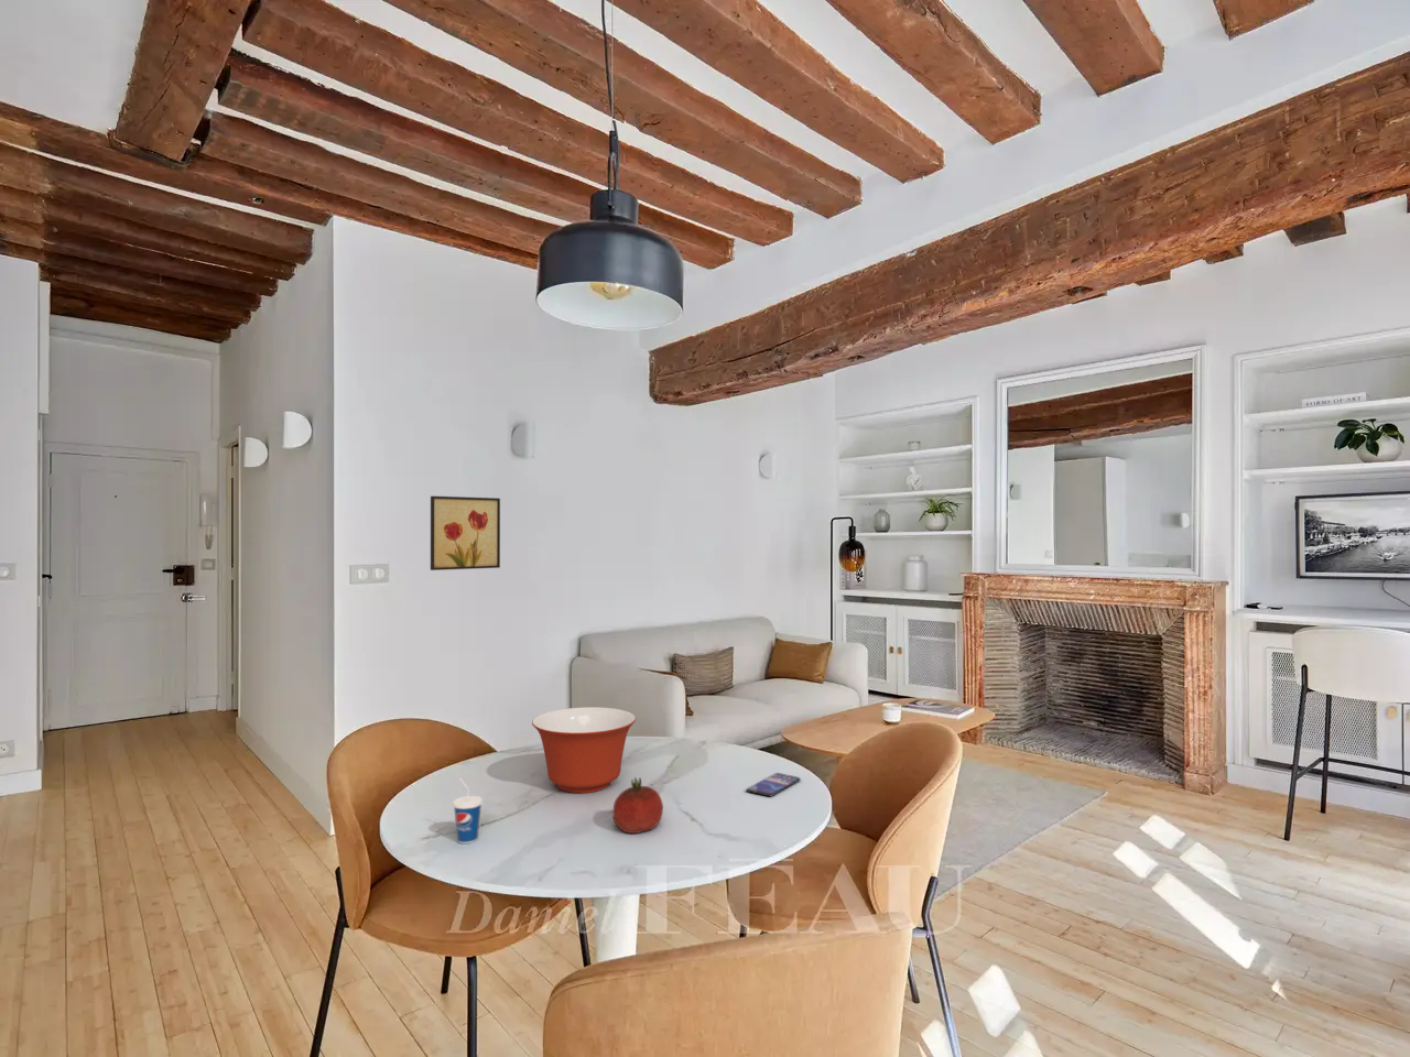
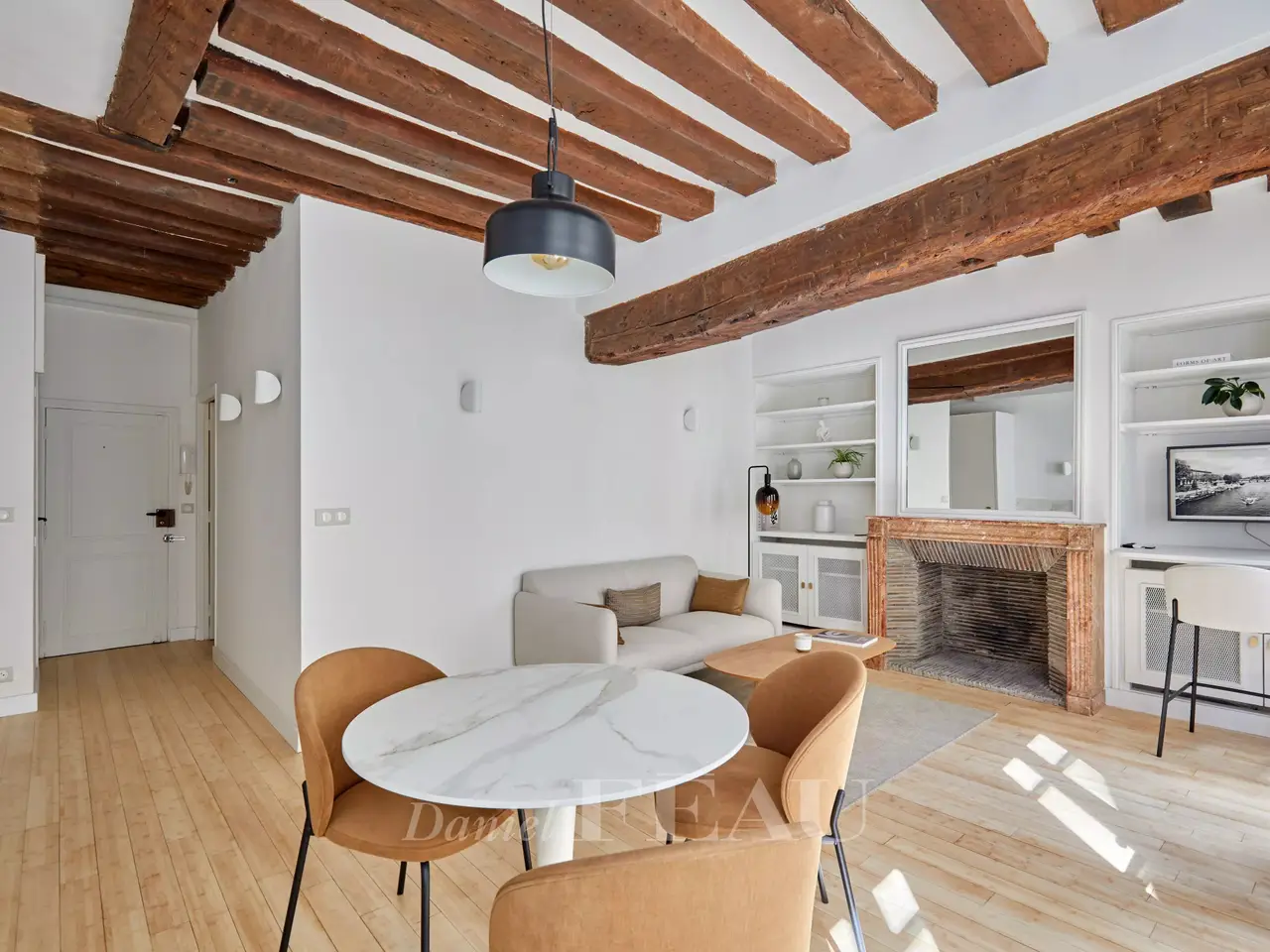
- smartphone [746,772,802,798]
- wall art [430,495,501,572]
- fruit [612,776,664,835]
- mixing bowl [531,706,636,794]
- cup [452,777,484,845]
